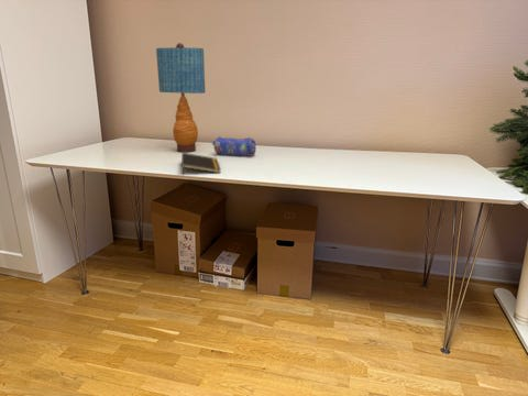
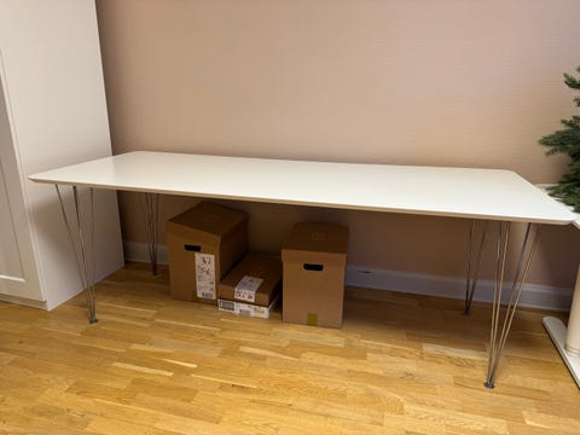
- notepad [180,152,222,176]
- pencil case [211,135,257,157]
- table lamp [155,42,206,153]
